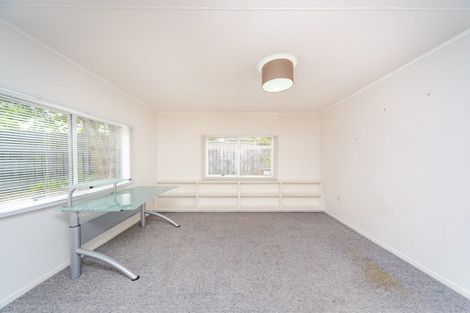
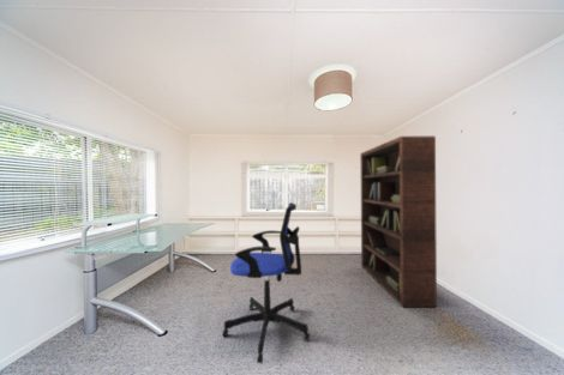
+ bookcase [359,135,438,309]
+ office chair [221,201,311,364]
